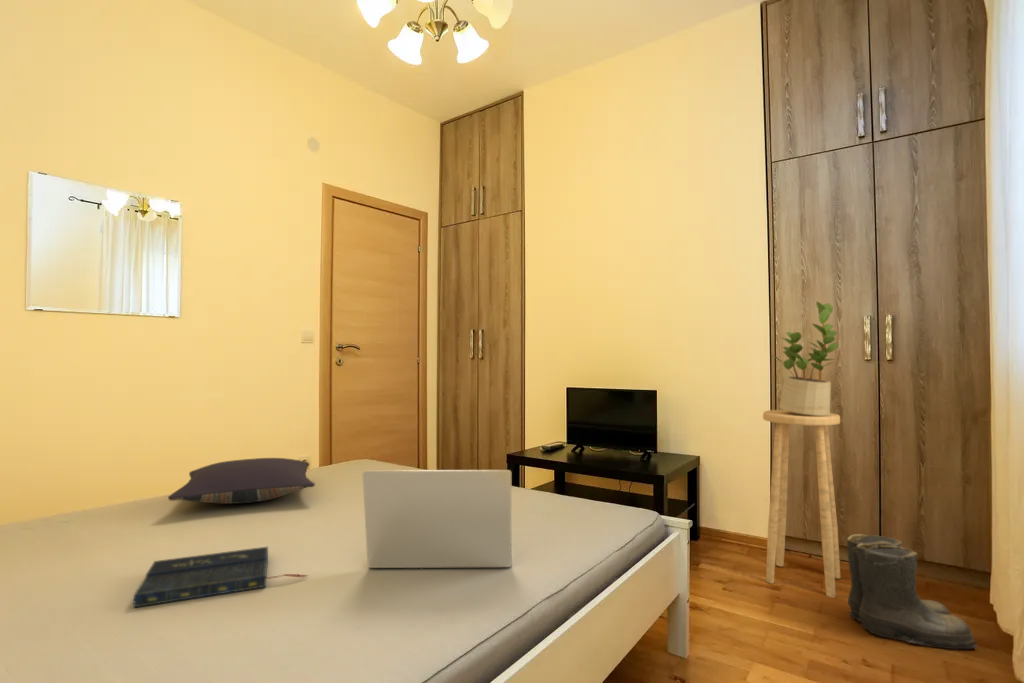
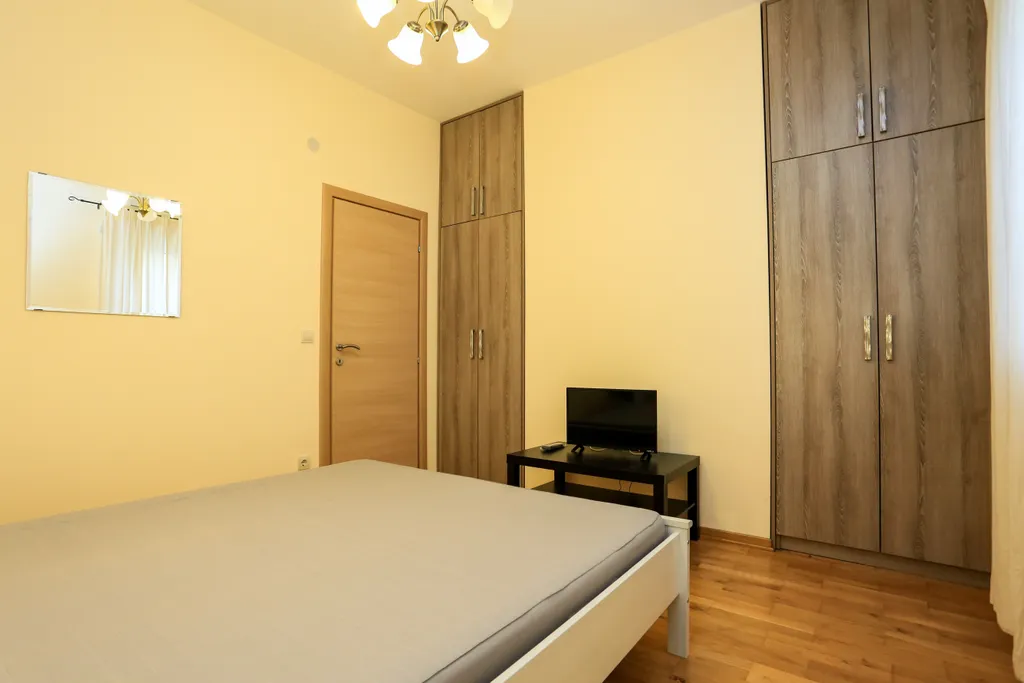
- book [133,546,309,608]
- potted plant [770,301,840,416]
- laptop [361,469,512,569]
- pillow [167,457,316,505]
- boots [846,533,979,650]
- stool [762,409,841,599]
